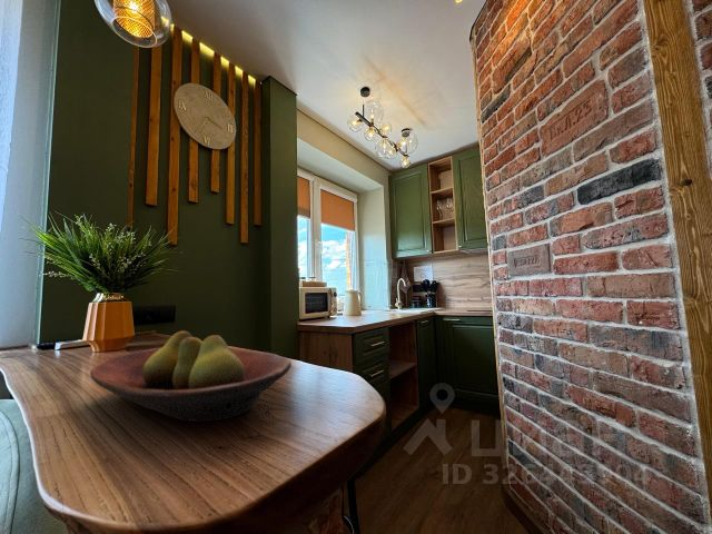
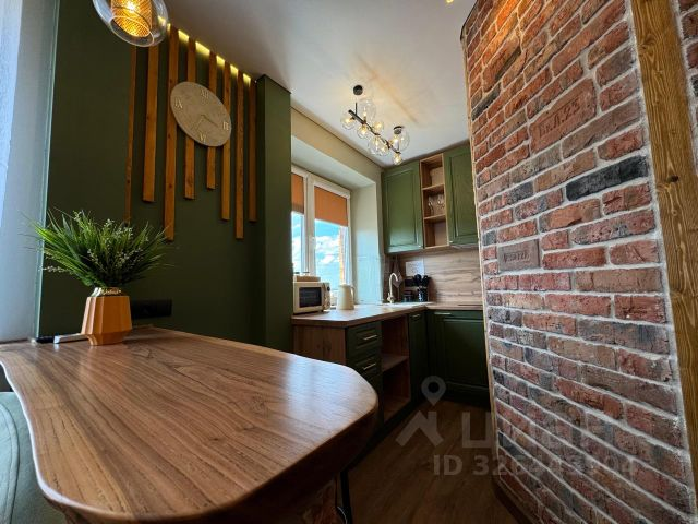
- fruit bowl [89,329,293,423]
